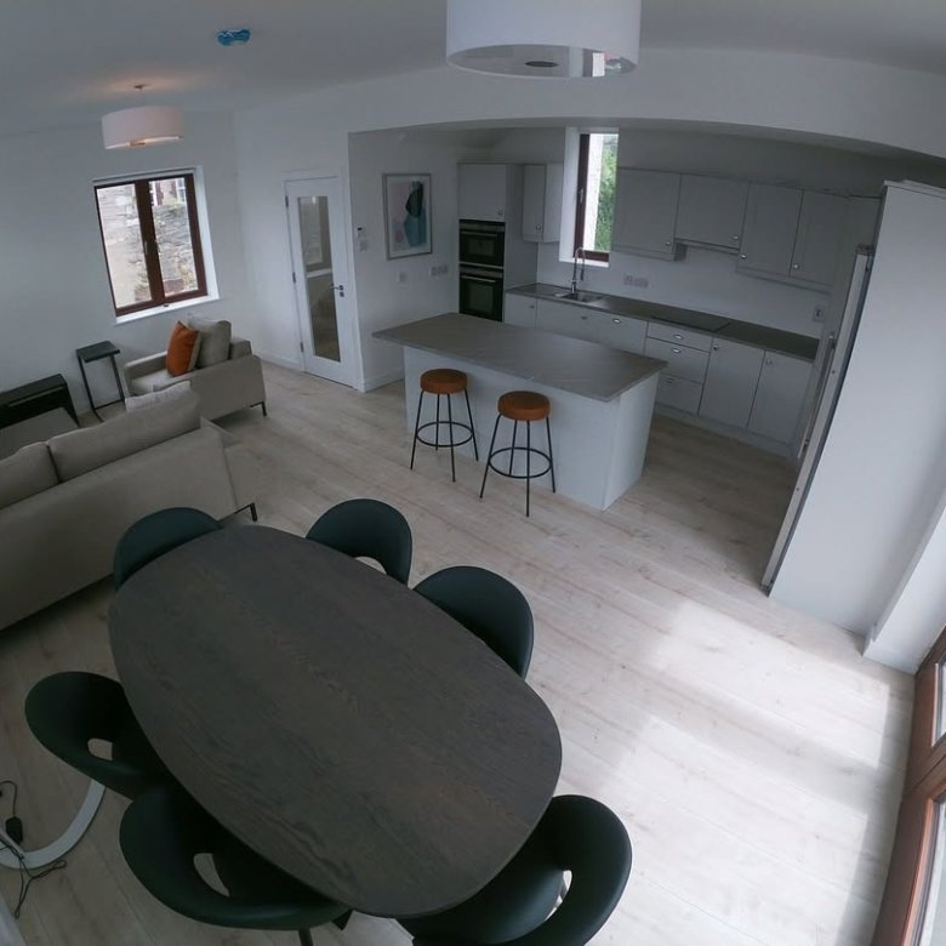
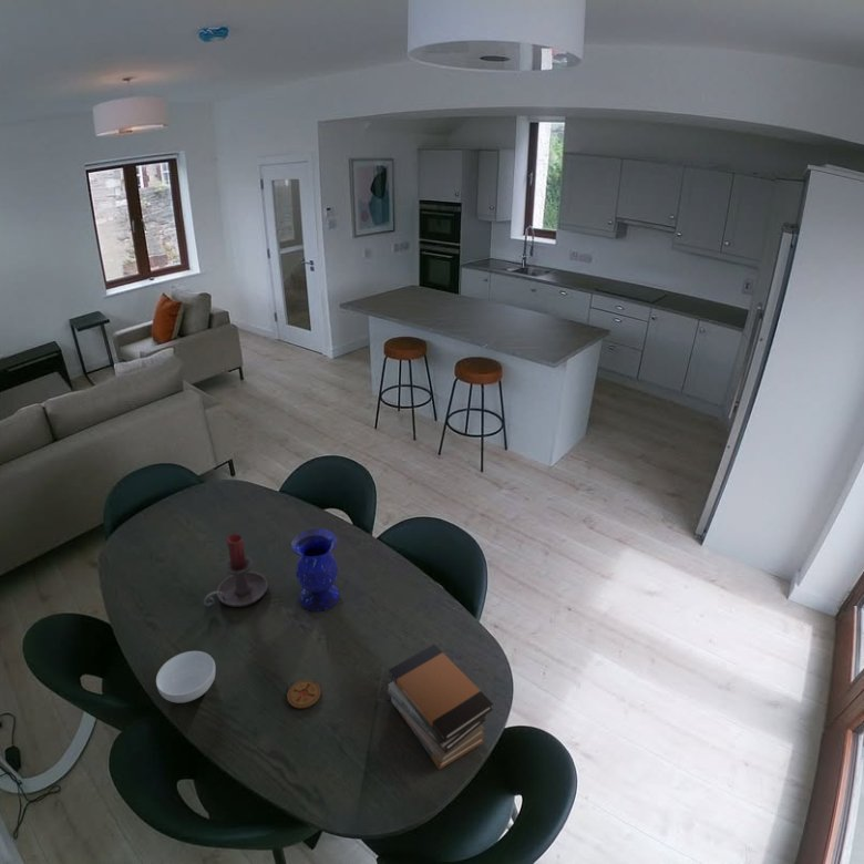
+ cereal bowl [155,650,217,703]
+ book stack [387,644,494,771]
+ vase [290,527,340,613]
+ candle holder [203,533,269,608]
+ coaster [286,679,321,710]
